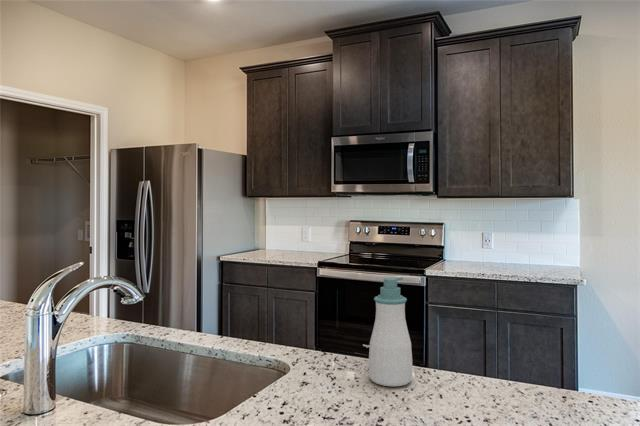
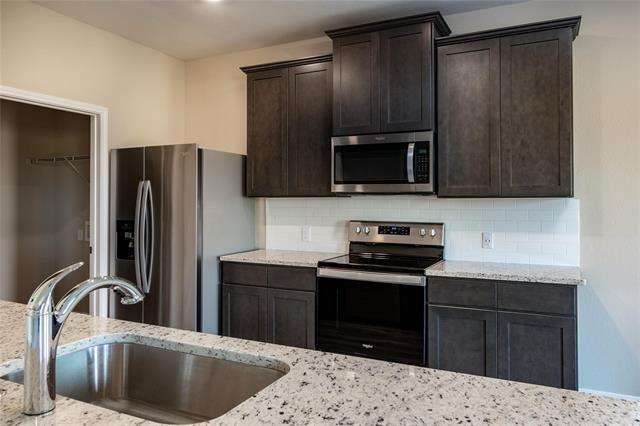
- soap bottle [368,276,413,388]
